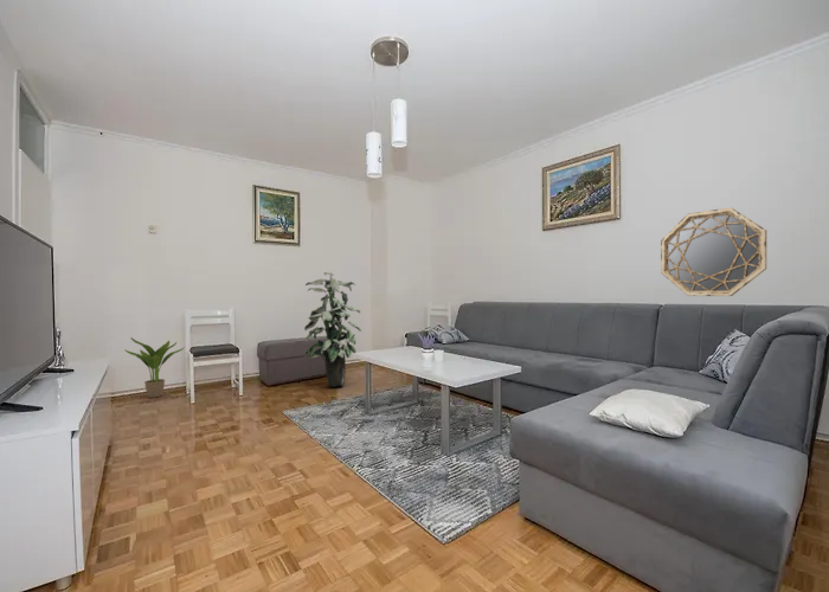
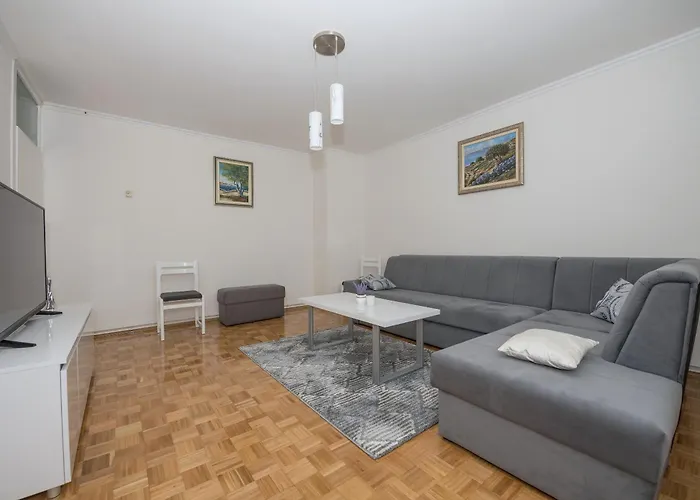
- indoor plant [303,271,362,388]
- potted plant [123,336,185,399]
- home mirror [660,206,767,297]
